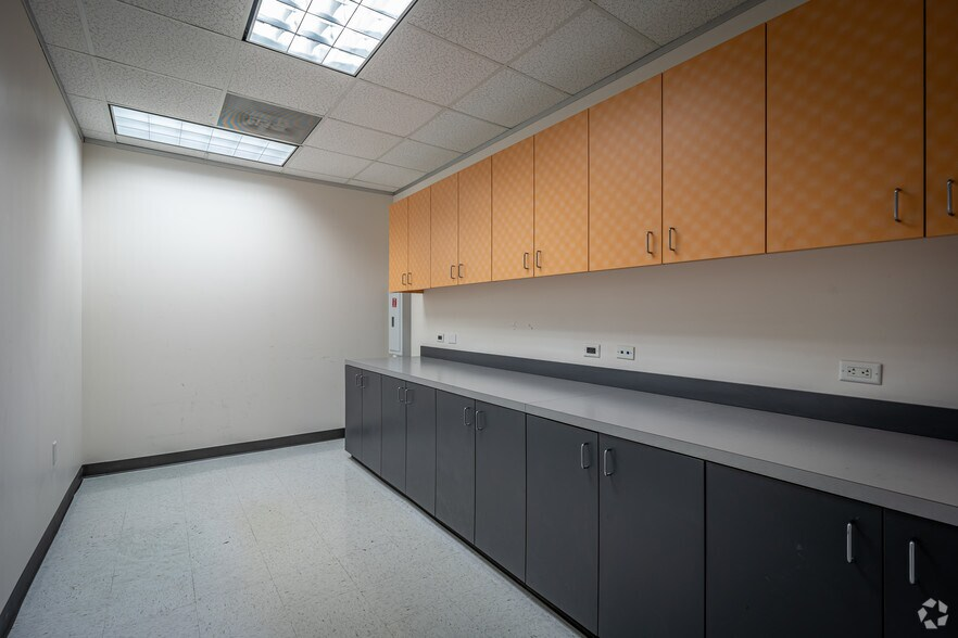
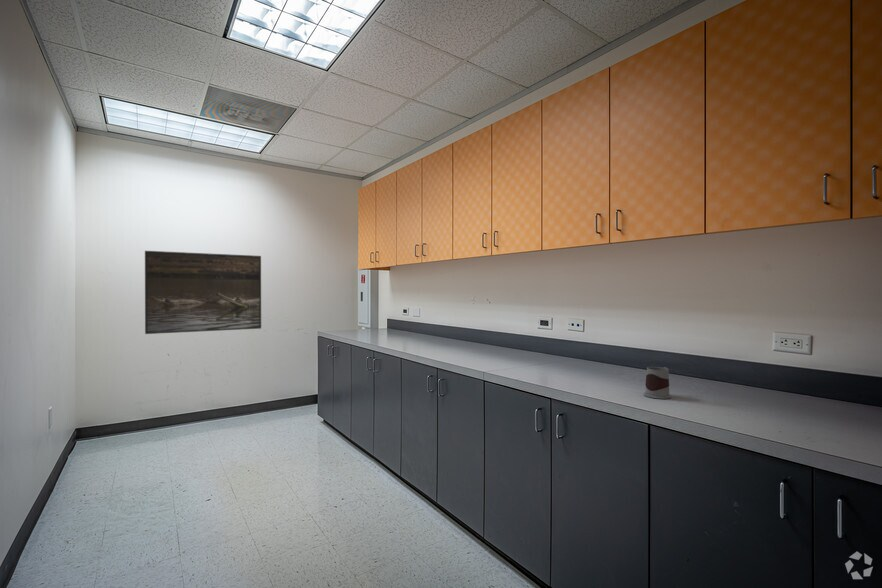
+ mug [643,366,672,400]
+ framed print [144,250,262,335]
